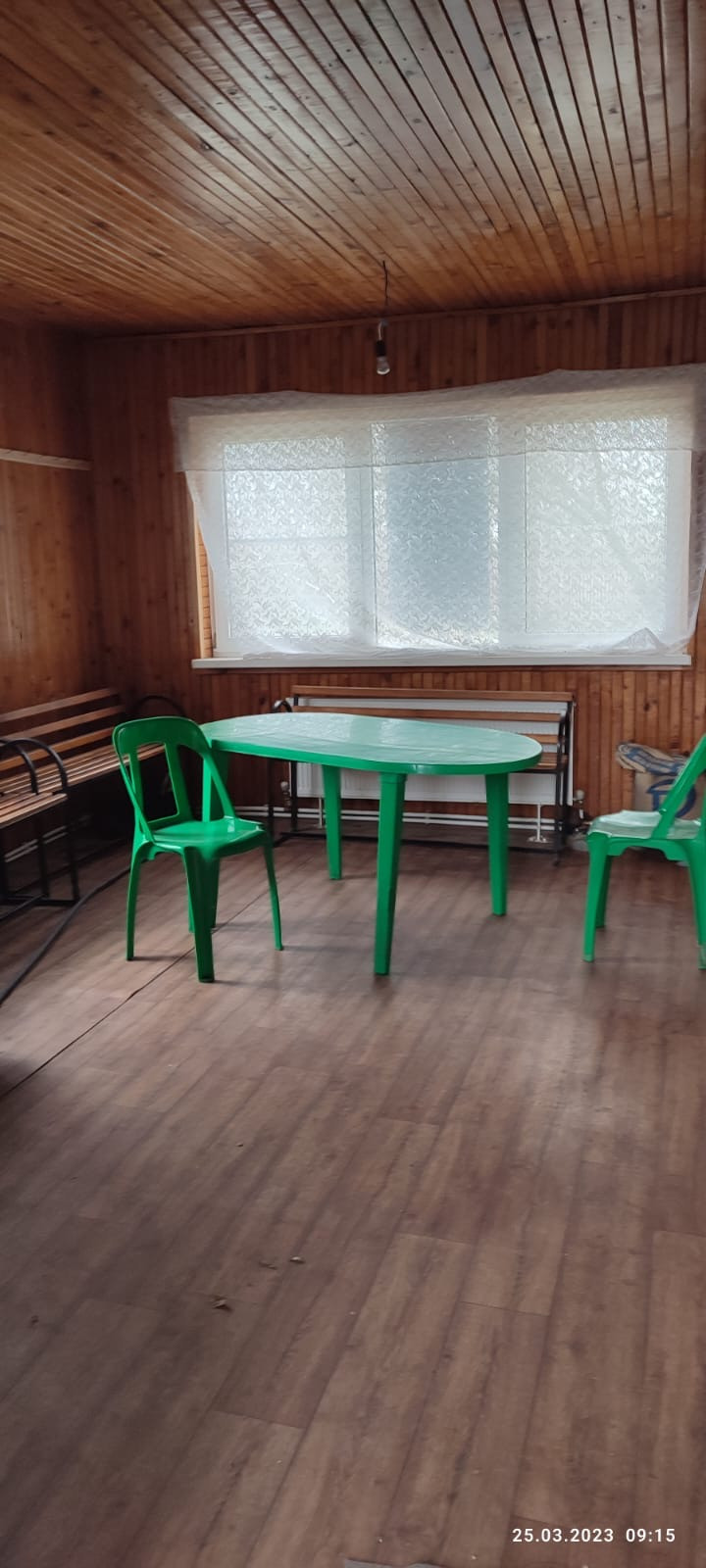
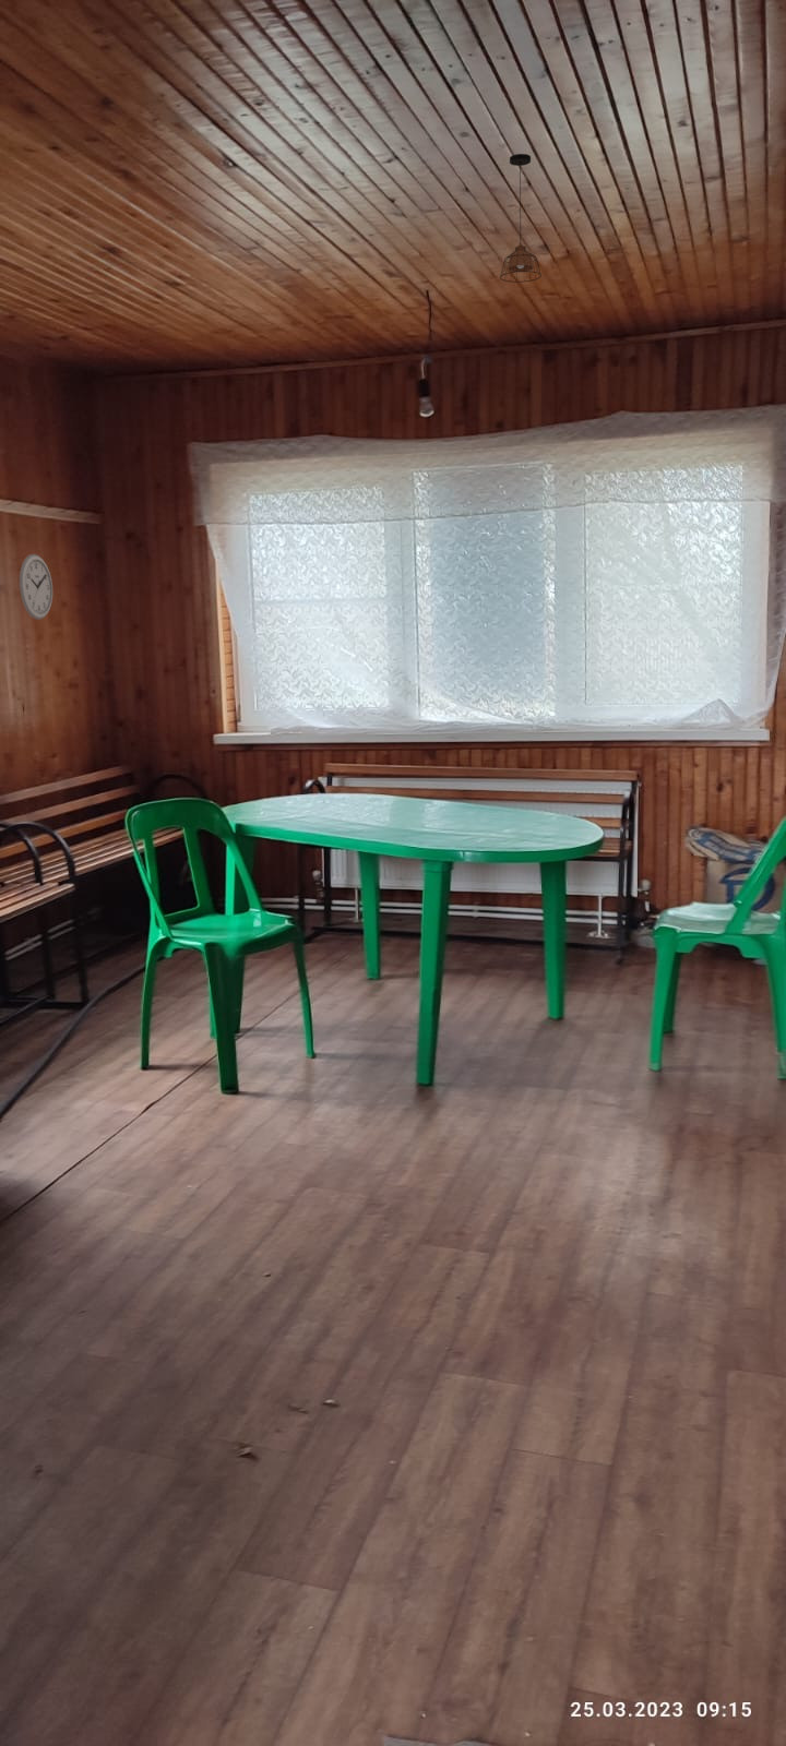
+ pendant light [499,153,542,284]
+ wall clock [19,553,53,621]
